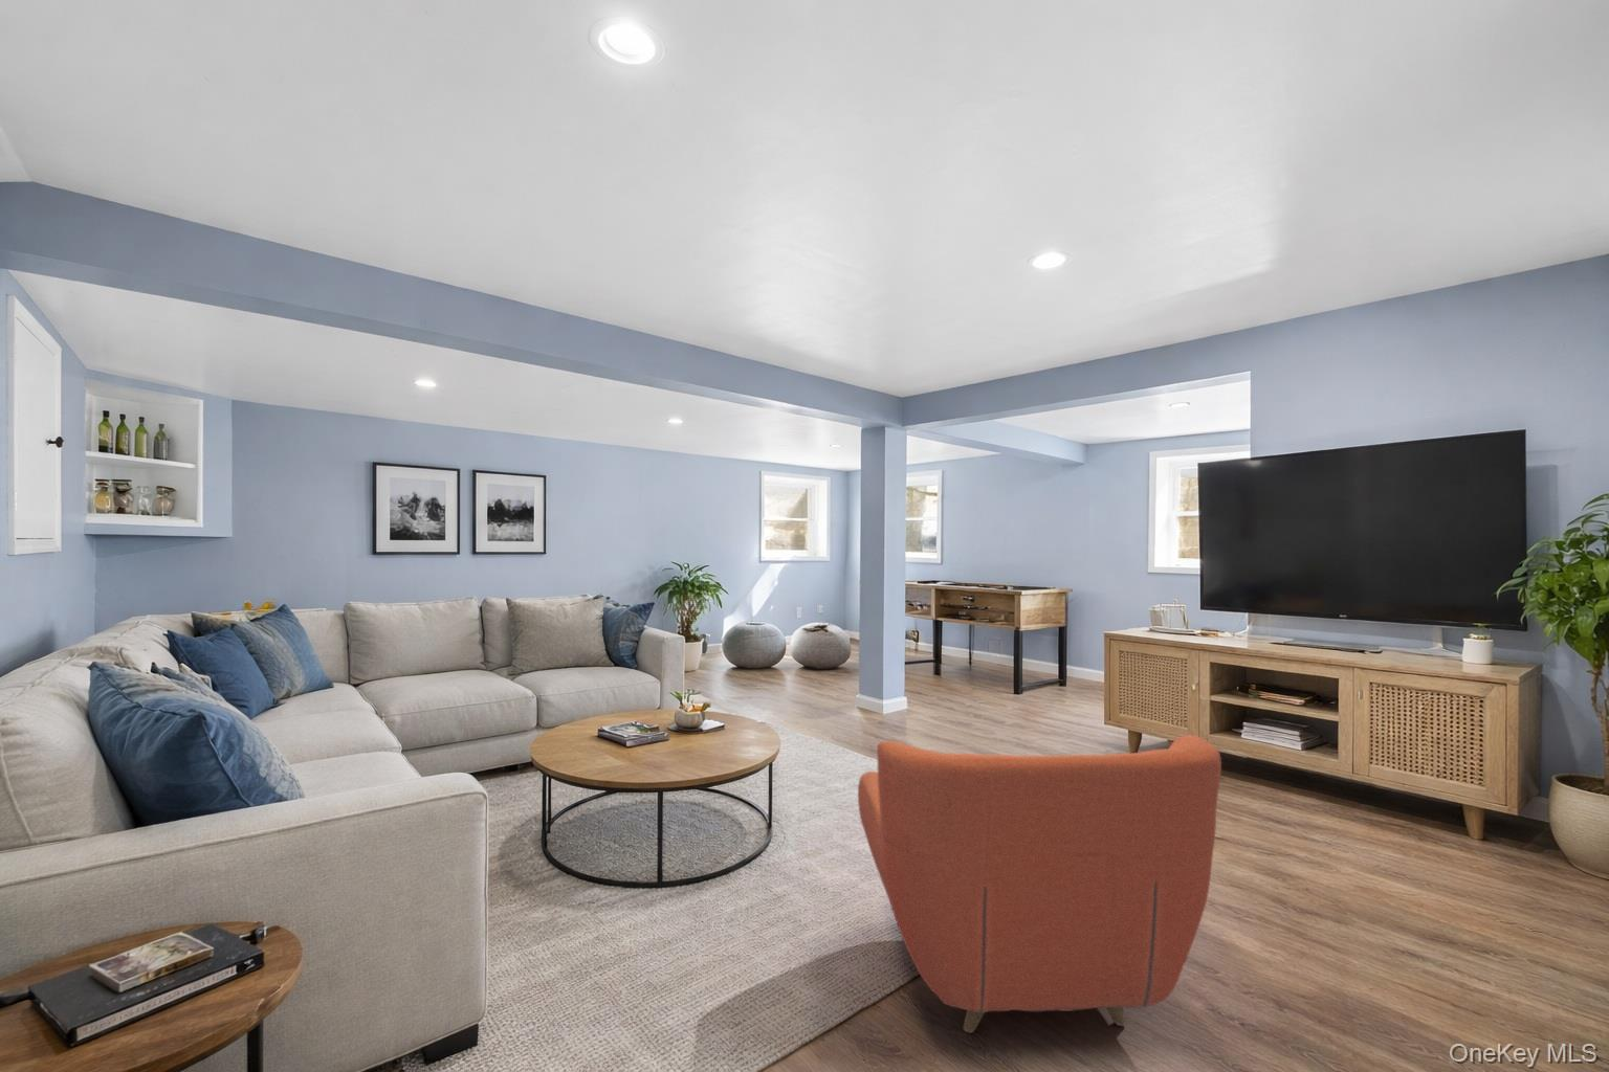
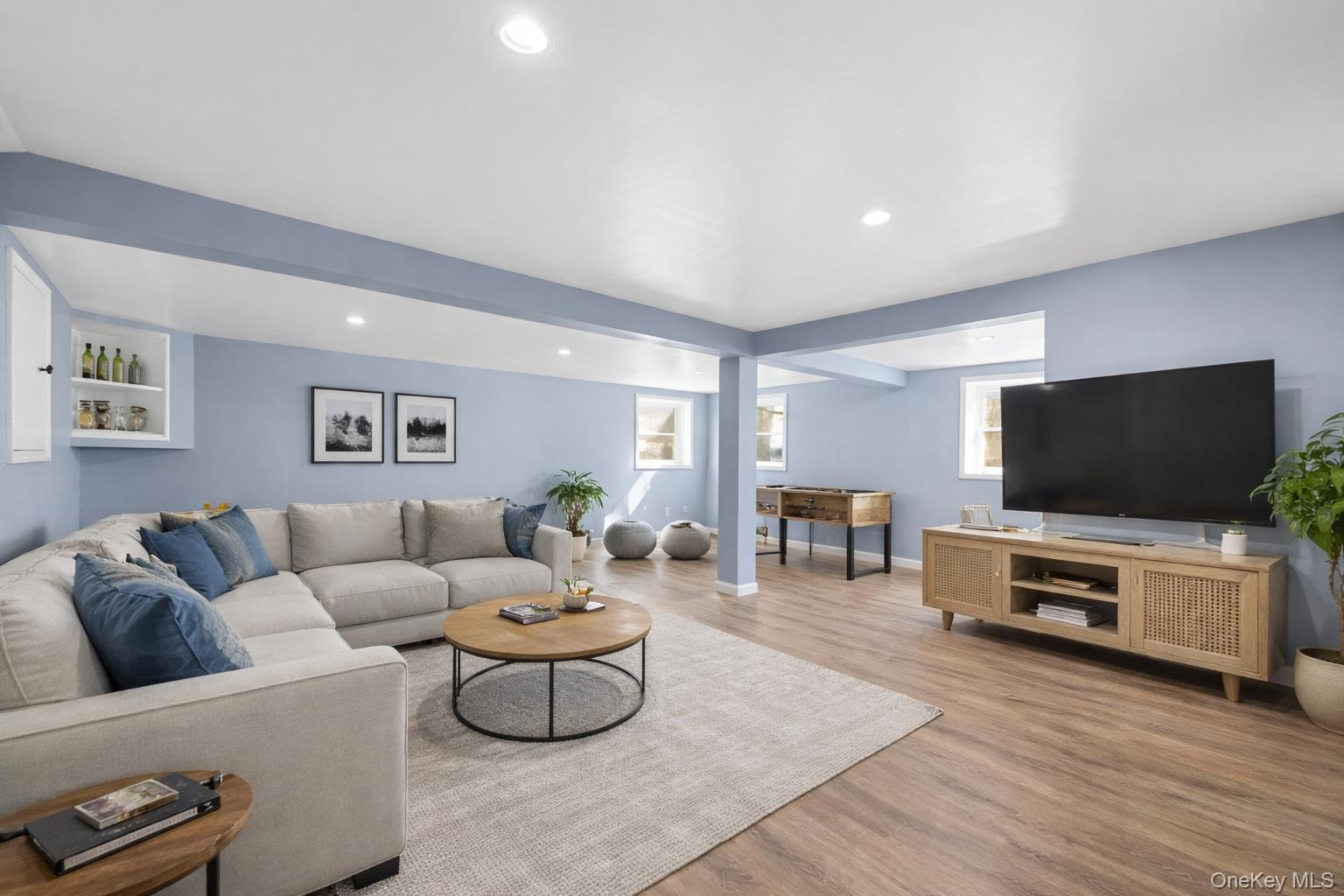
- armchair [857,733,1222,1035]
